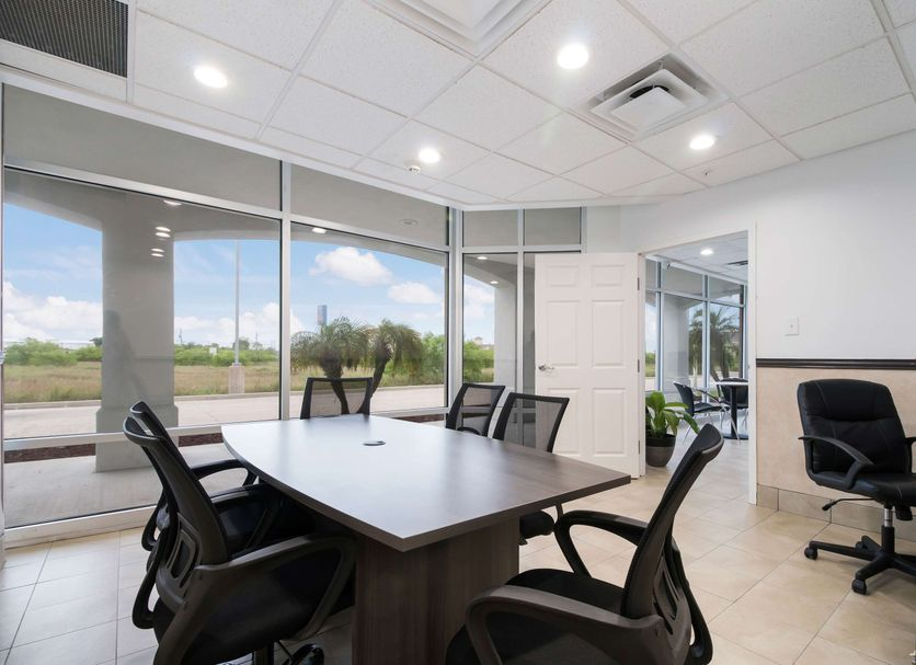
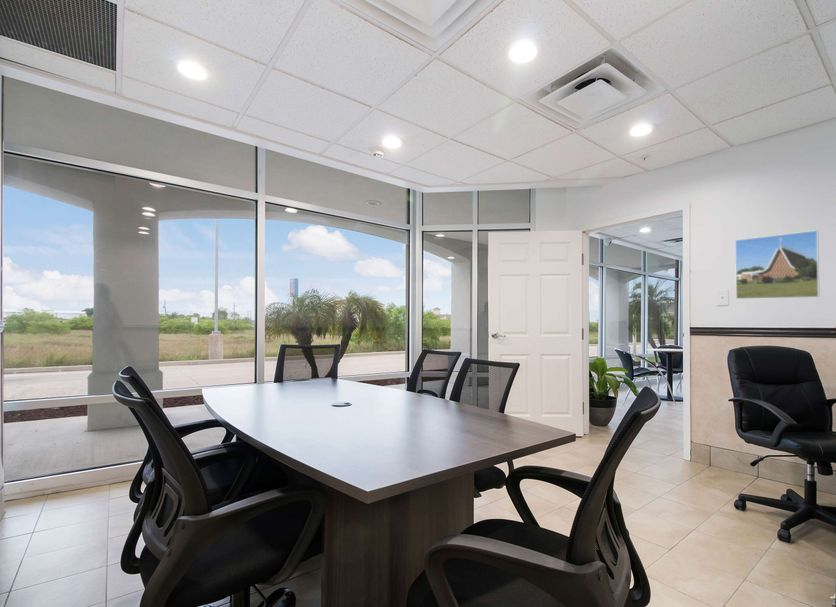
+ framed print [734,229,821,300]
